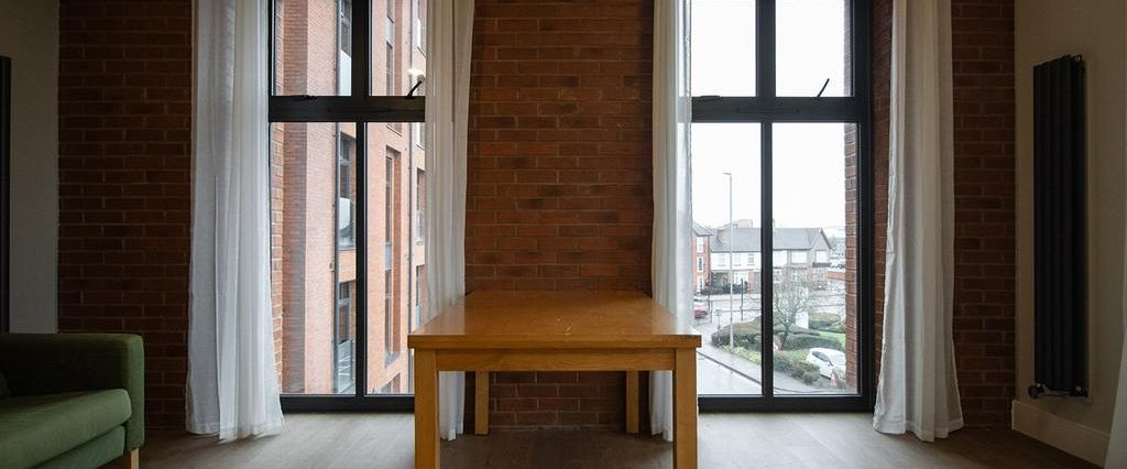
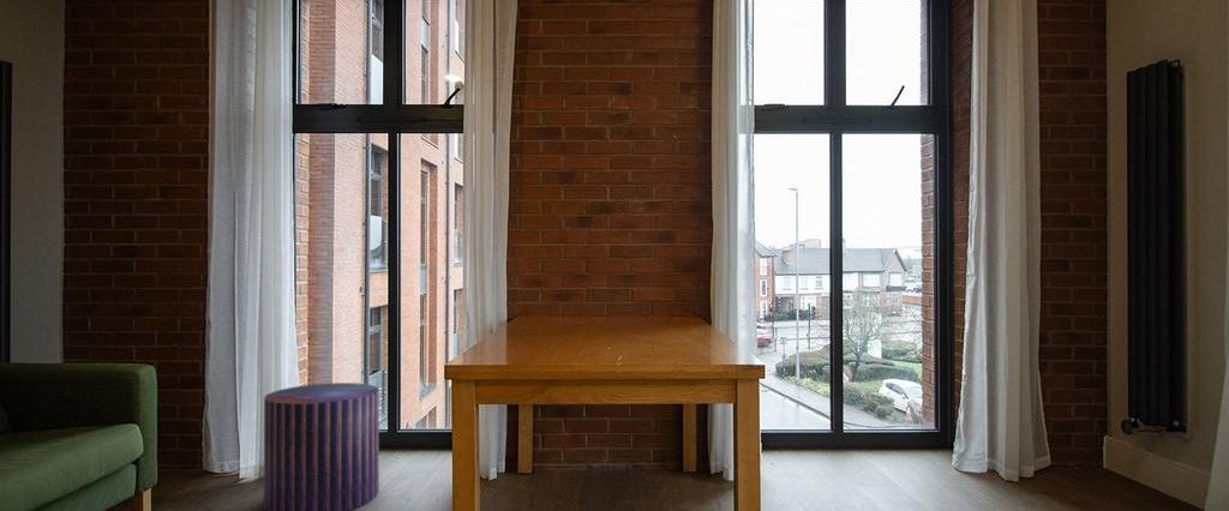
+ stool [263,381,380,511]
